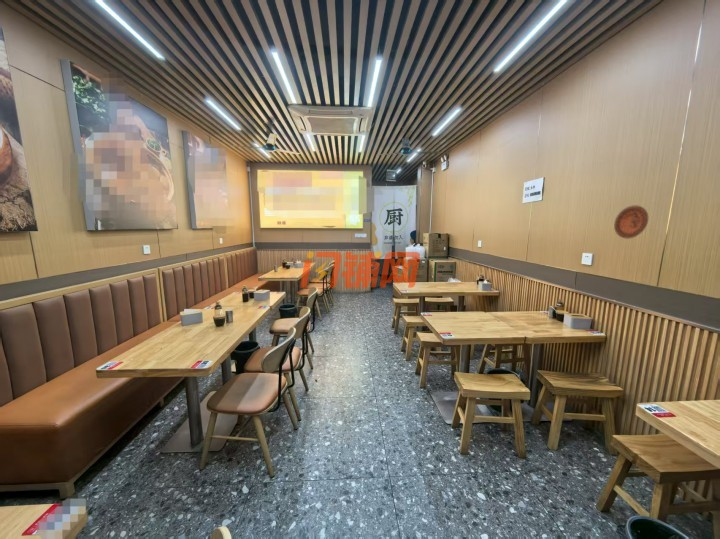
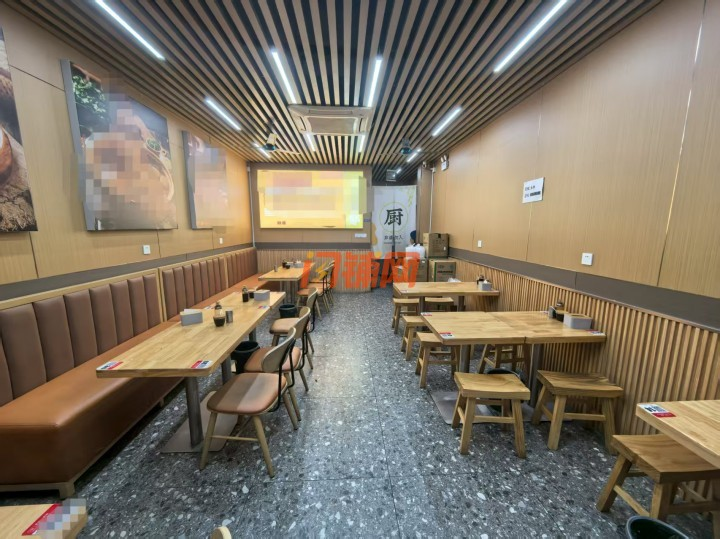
- decorative plate [613,205,649,239]
